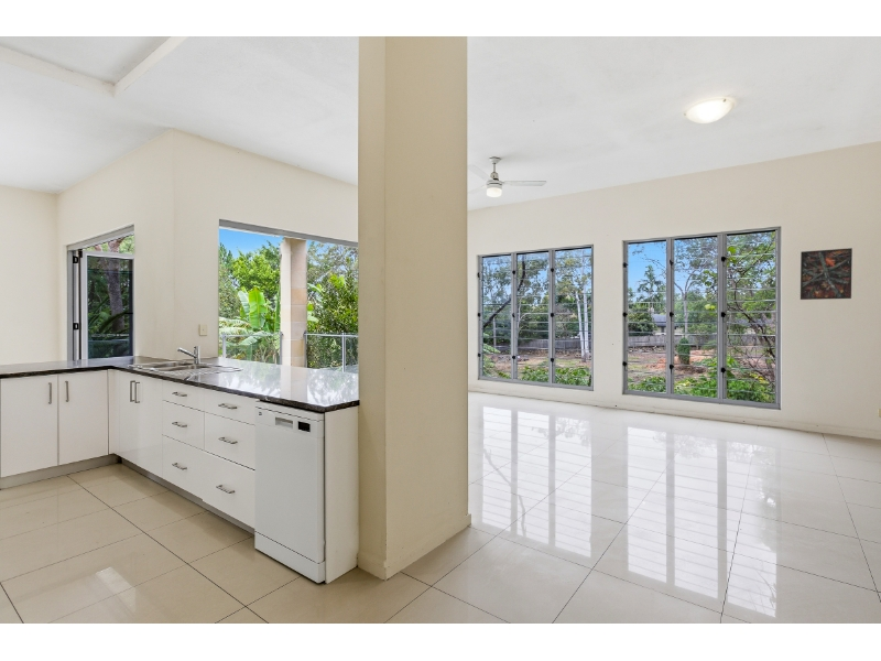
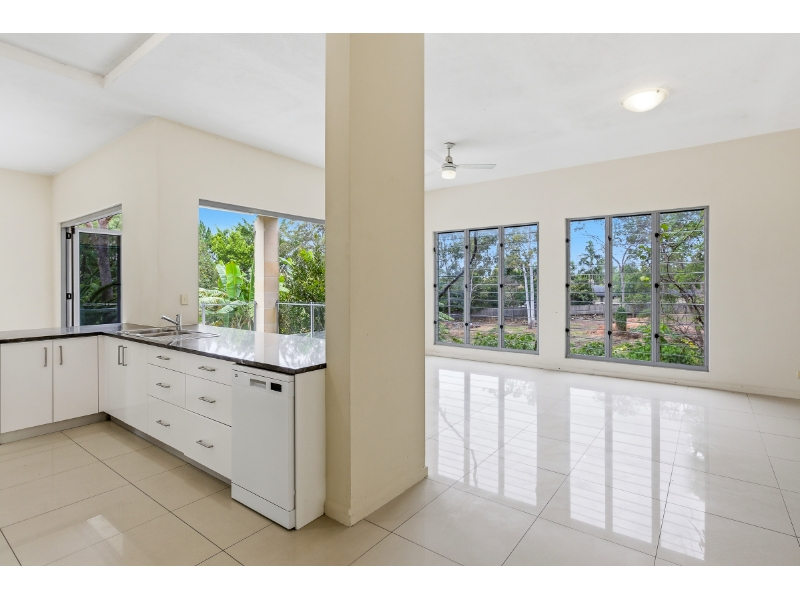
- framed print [800,247,853,301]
